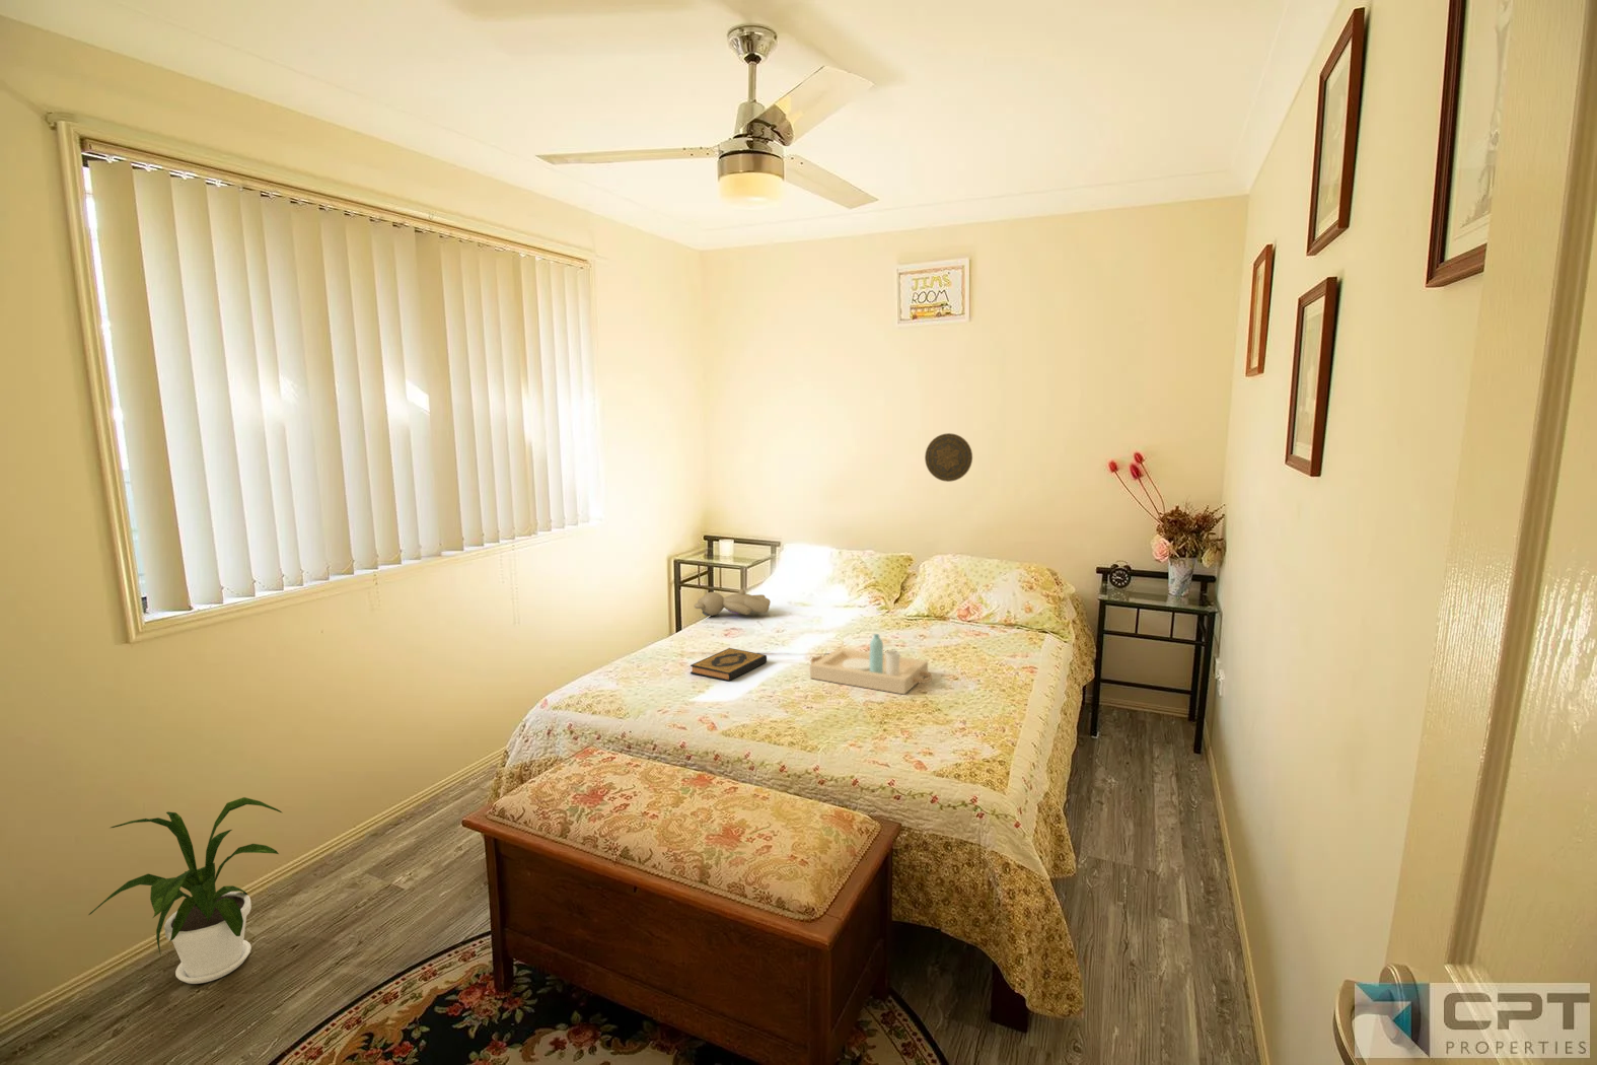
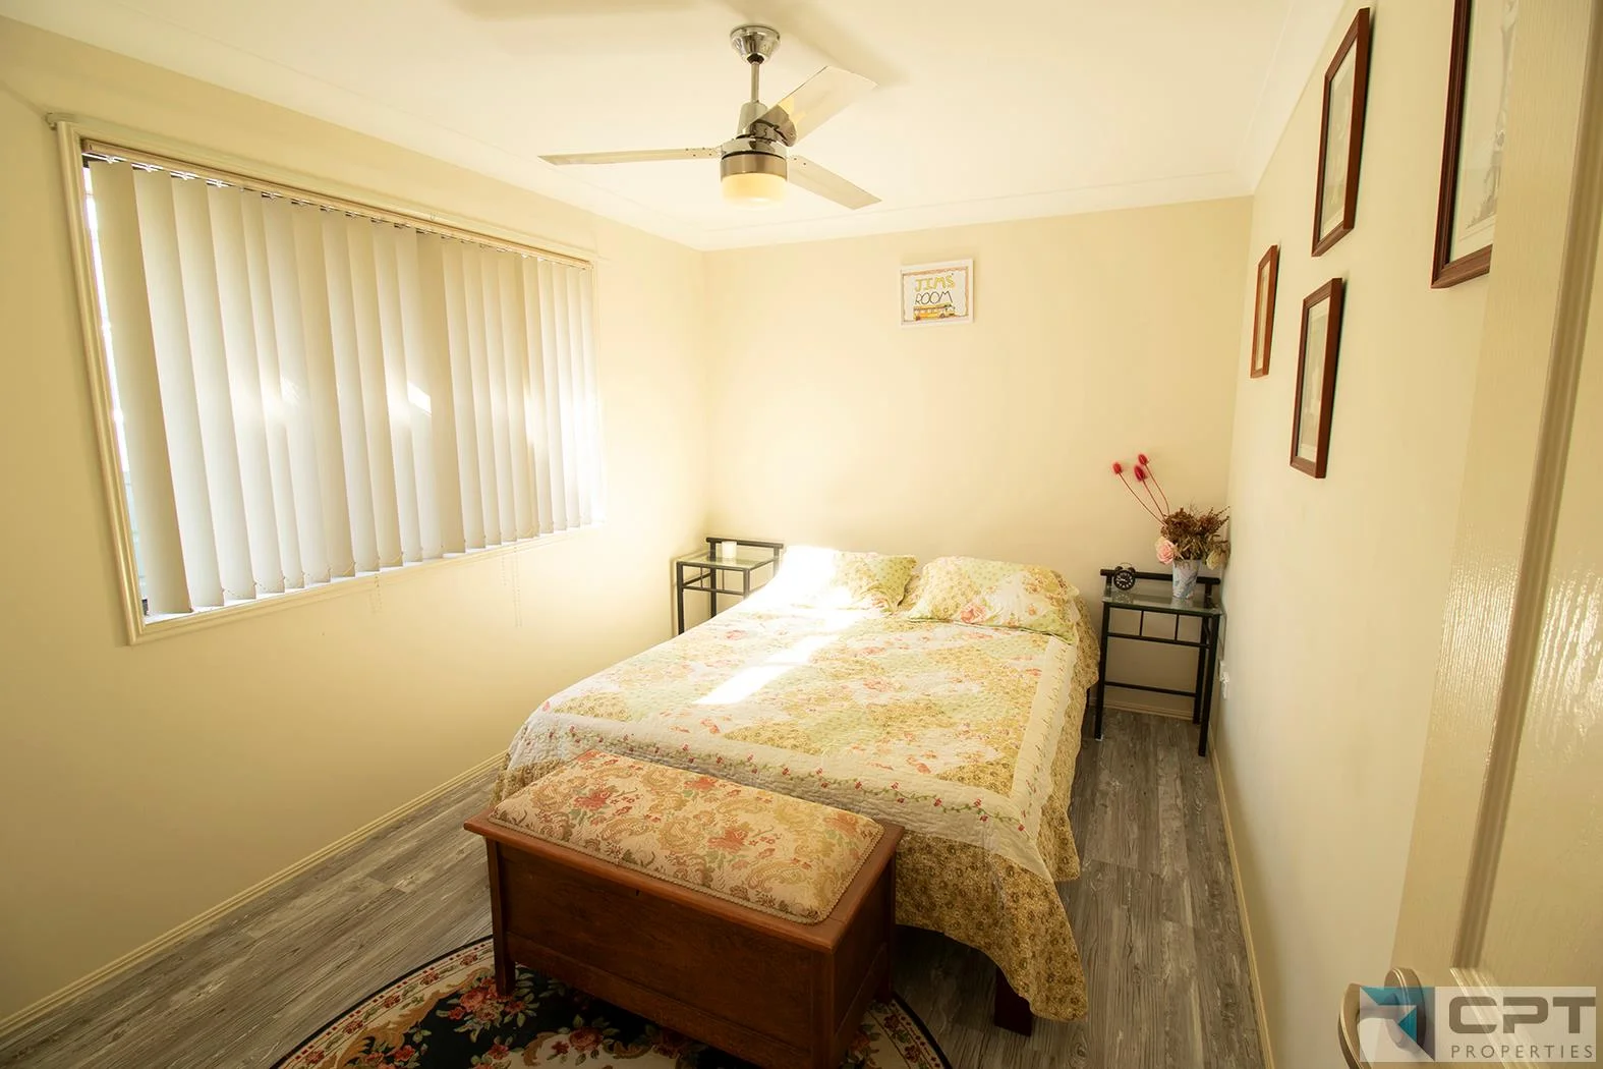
- decorative plate [923,433,973,483]
- hardback book [689,647,768,681]
- serving tray [809,632,933,695]
- teddy bear [694,588,771,617]
- house plant [88,796,283,985]
